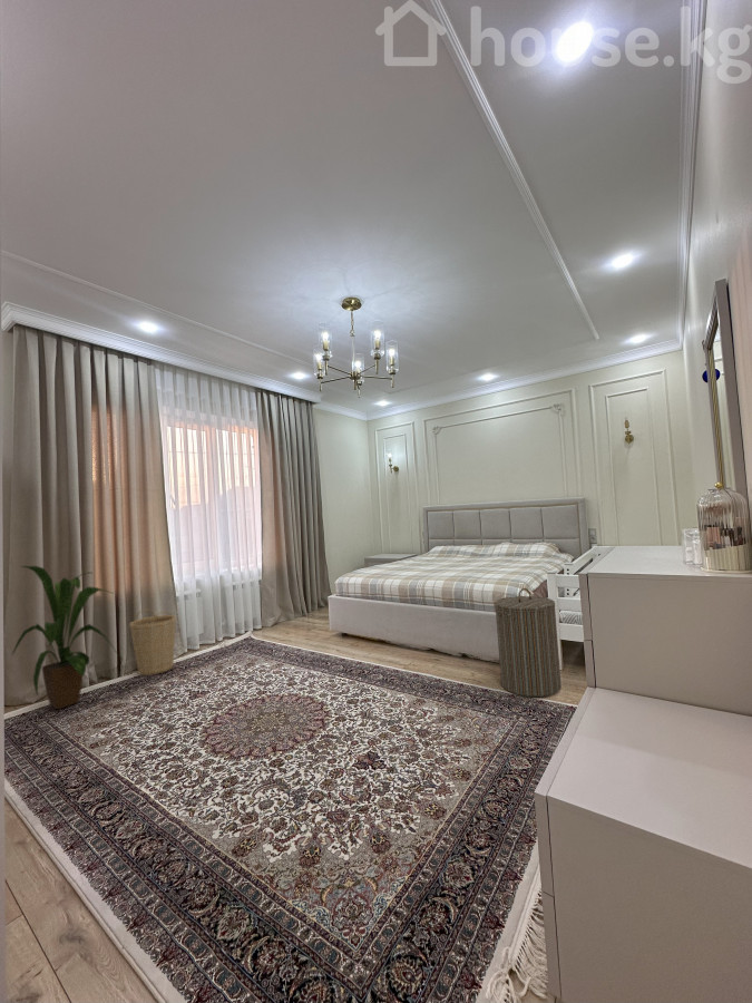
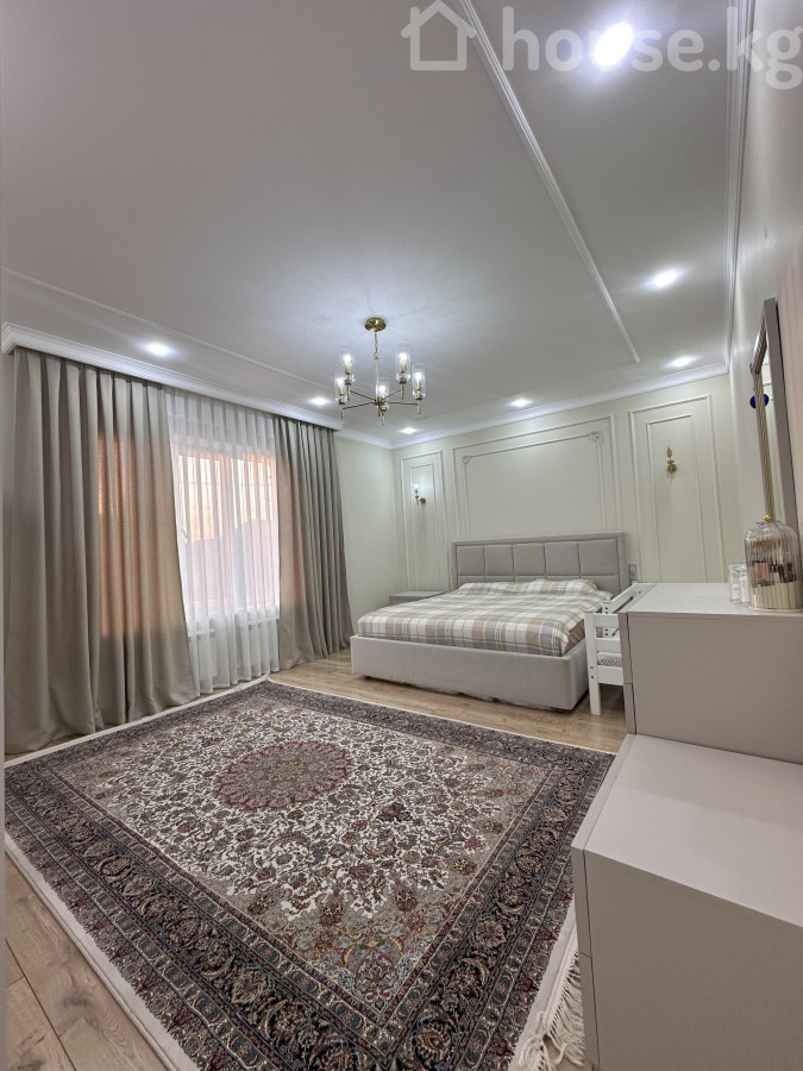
- house plant [11,565,120,710]
- laundry hamper [494,587,563,698]
- basket [128,608,177,676]
